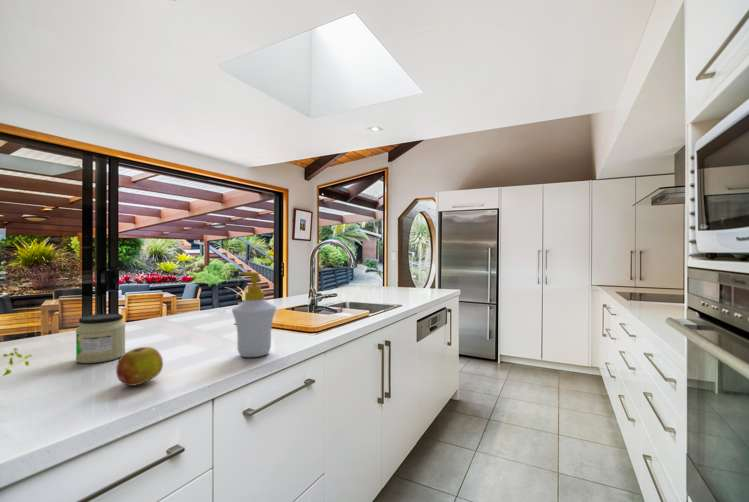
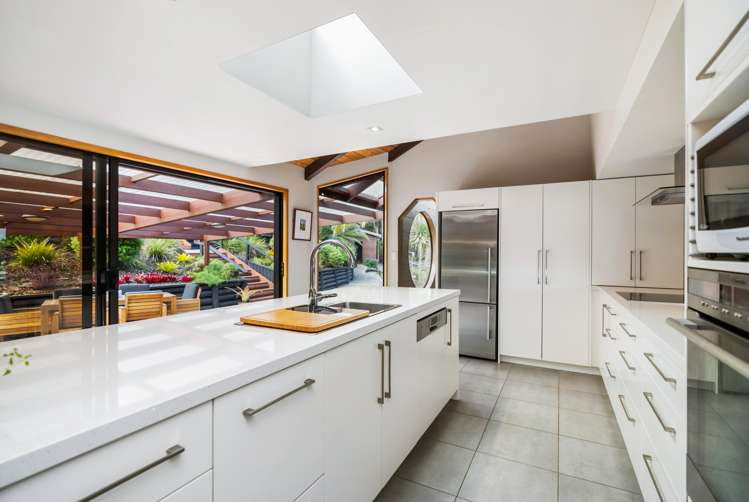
- fruit [115,346,164,387]
- jar [75,312,126,364]
- soap bottle [231,271,277,358]
